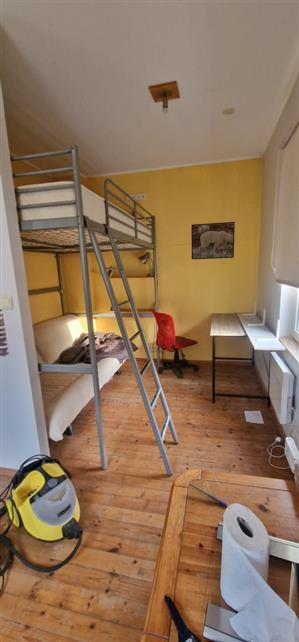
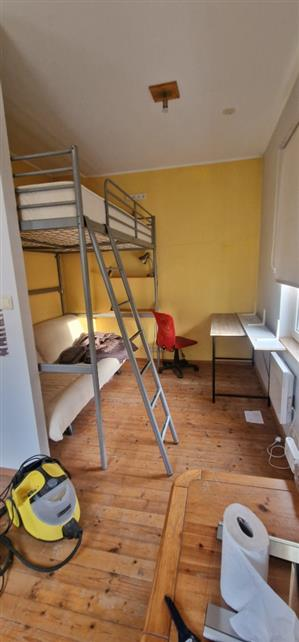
- pen [188,481,230,508]
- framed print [190,221,236,260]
